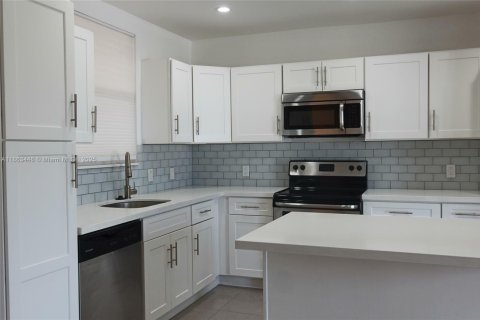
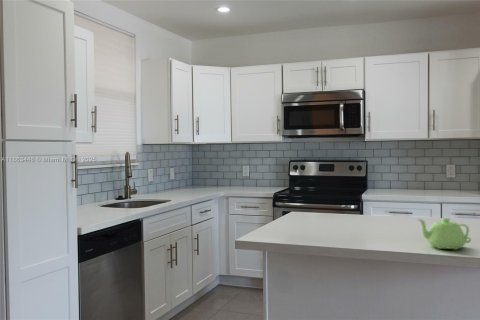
+ teapot [416,217,472,251]
